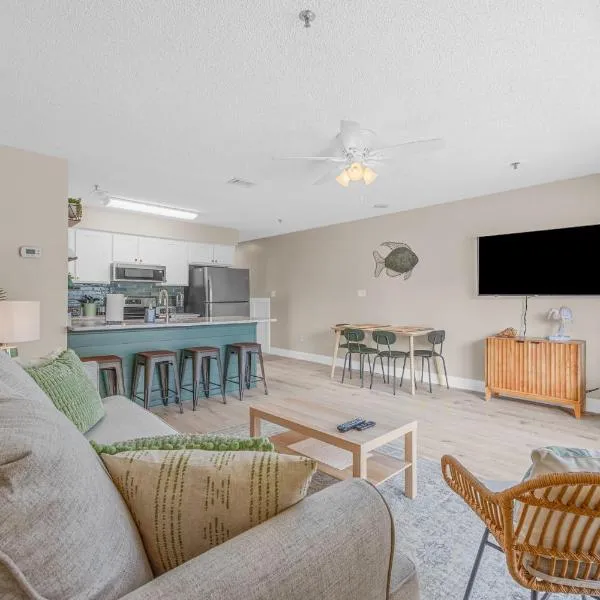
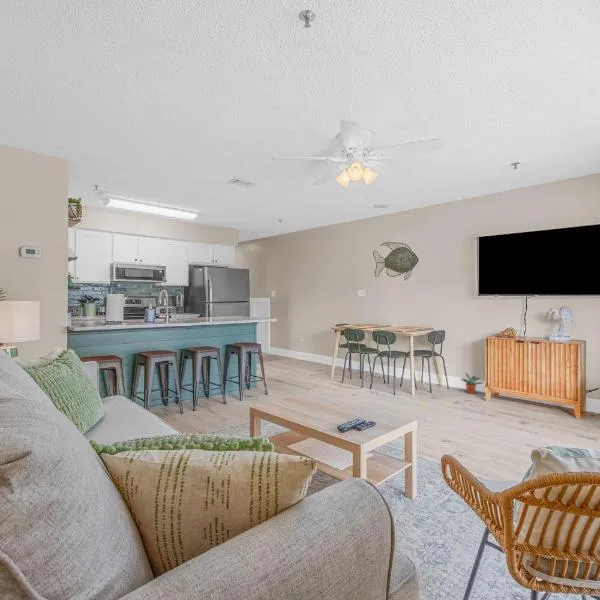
+ potted plant [459,372,486,395]
